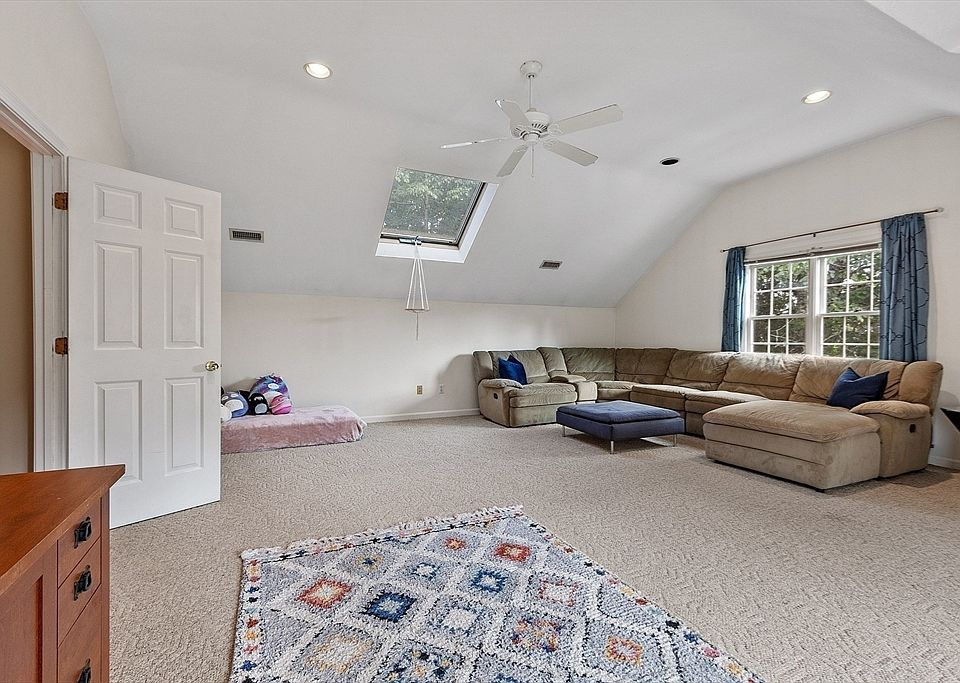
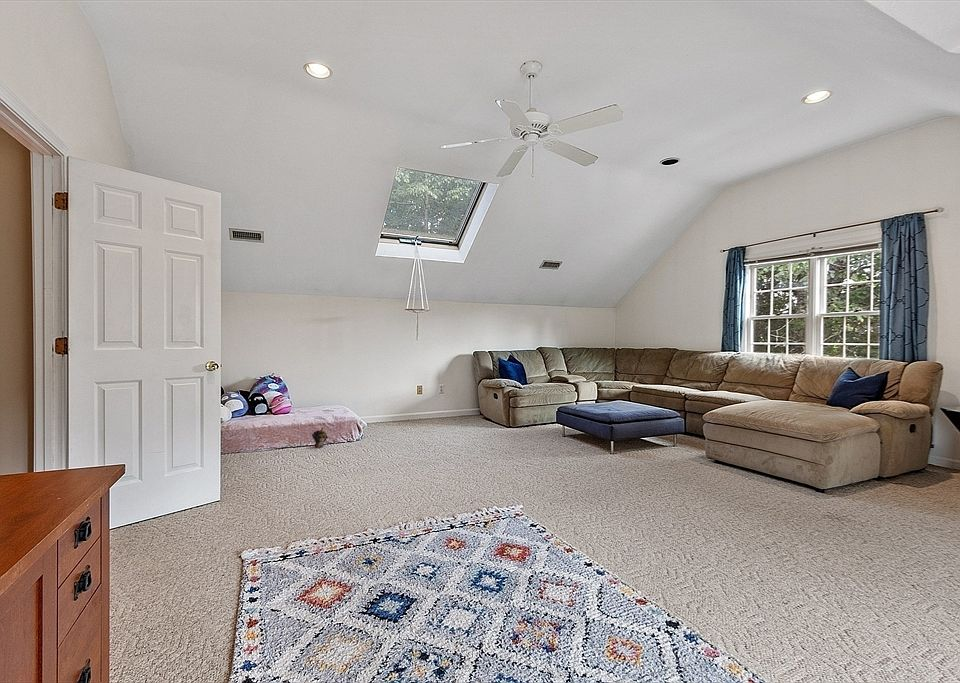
+ plush toy [311,426,330,448]
